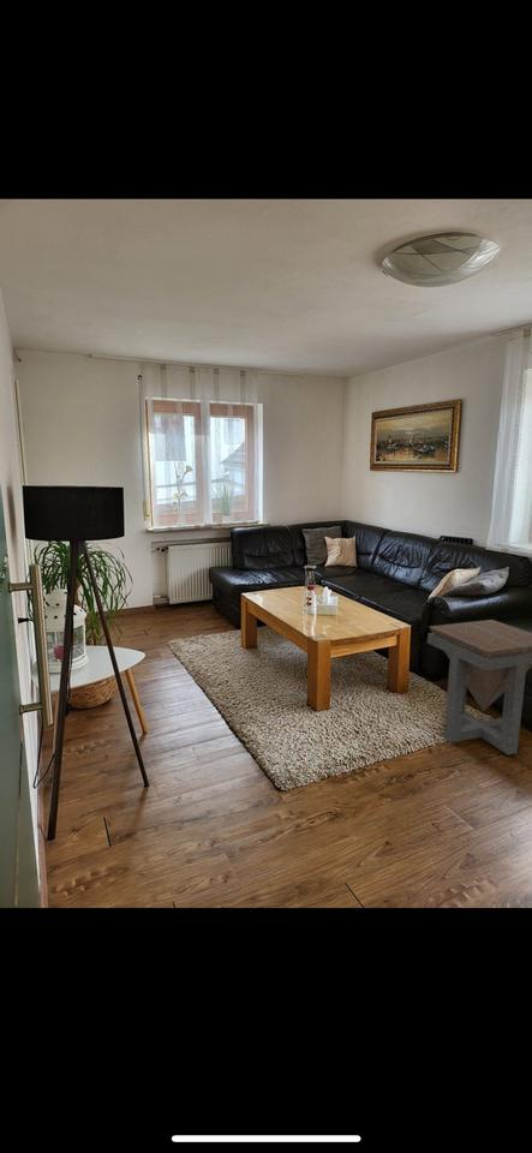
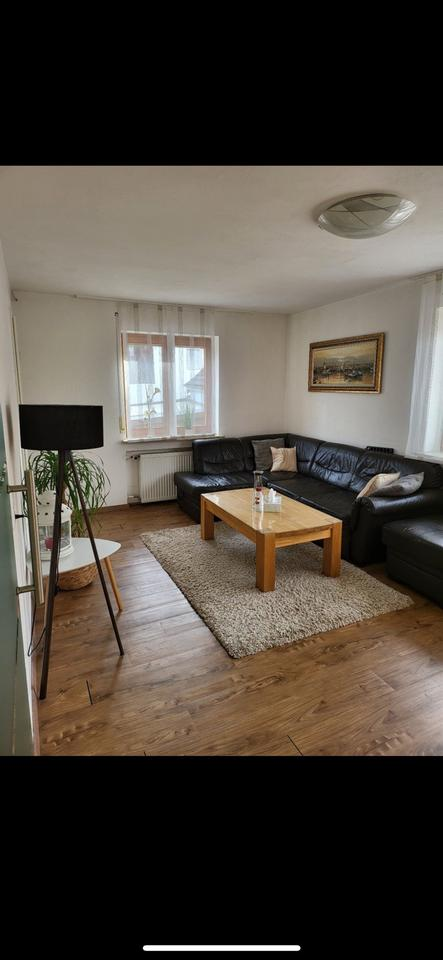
- side table [426,619,532,755]
